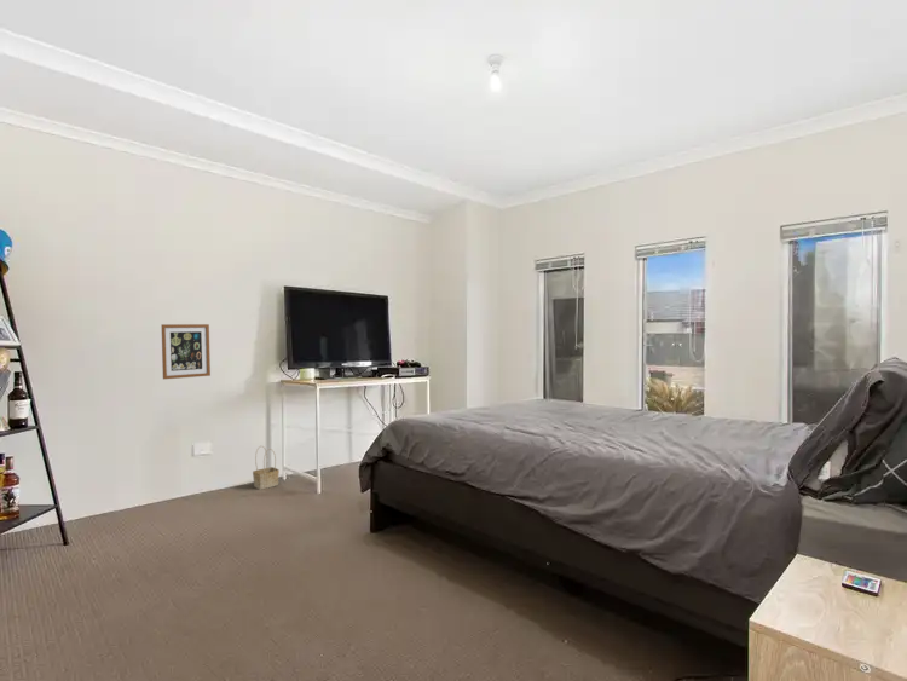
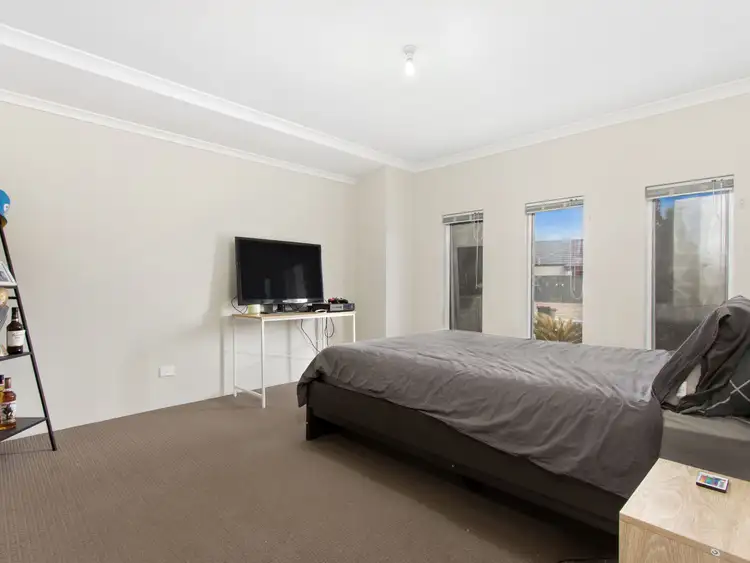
- wall art [160,323,212,380]
- basket [252,445,281,491]
